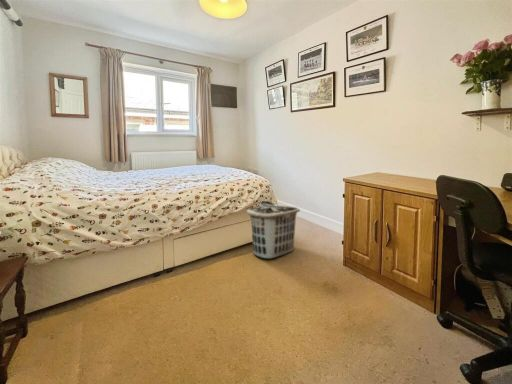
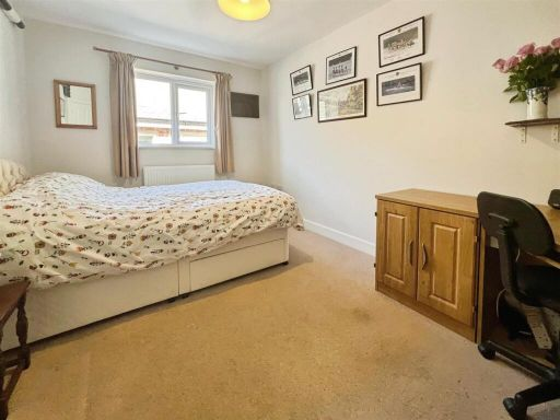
- clothes hamper [245,200,301,260]
